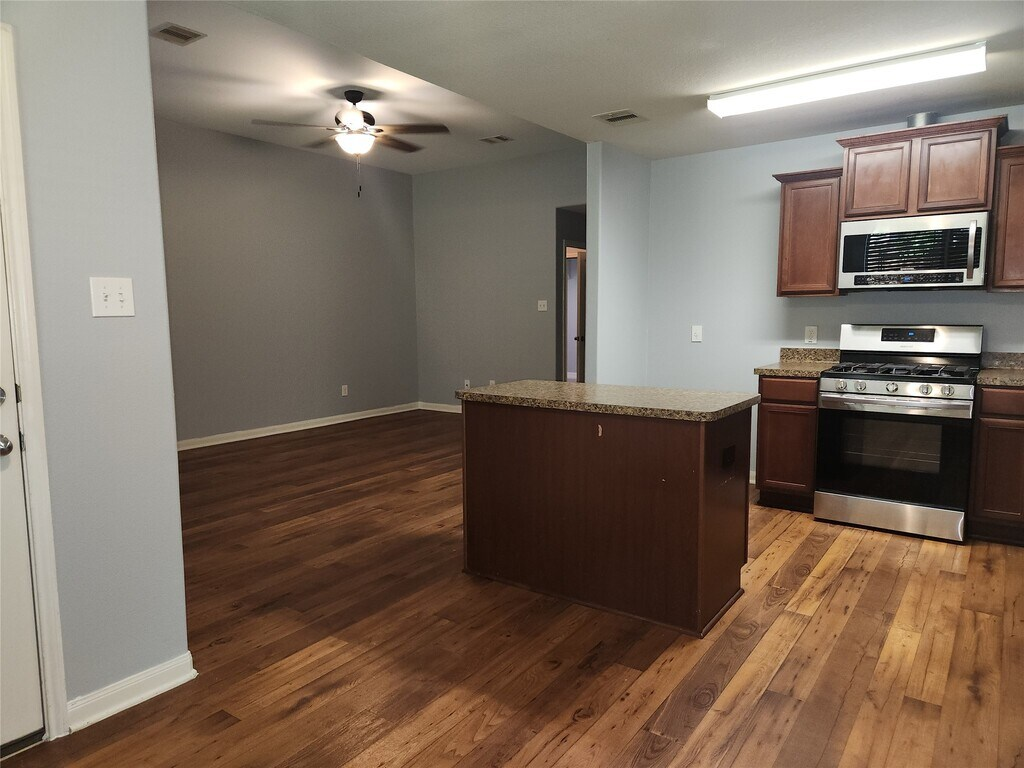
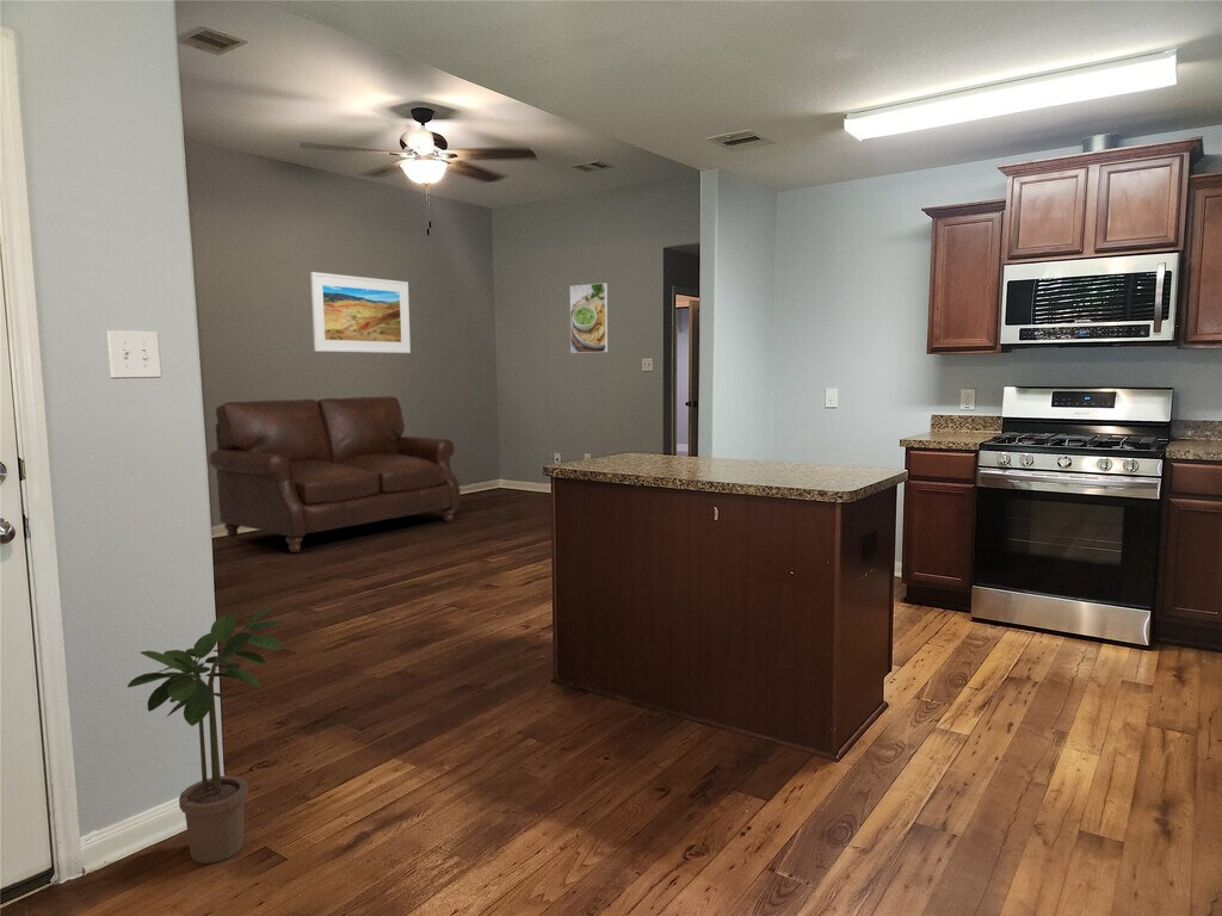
+ sofa [209,395,462,553]
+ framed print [309,271,412,354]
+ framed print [569,281,609,354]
+ potted plant [126,606,285,865]
